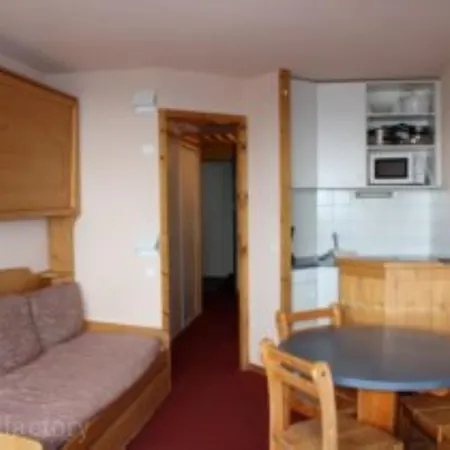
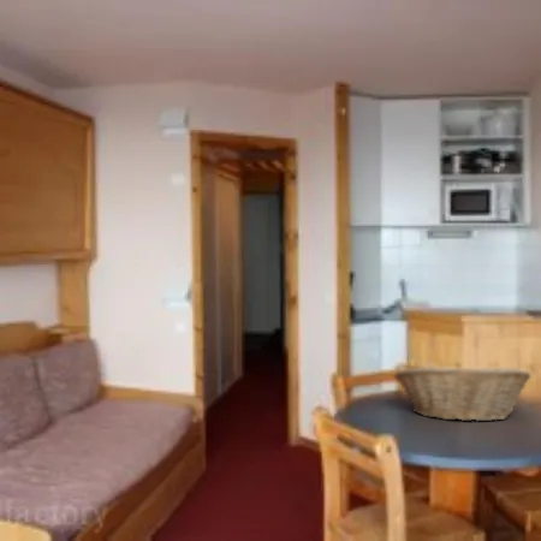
+ fruit basket [393,362,531,422]
